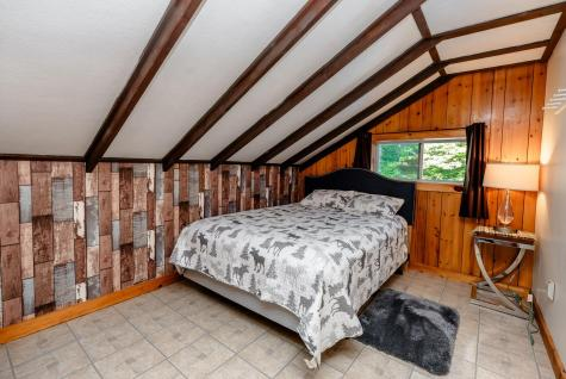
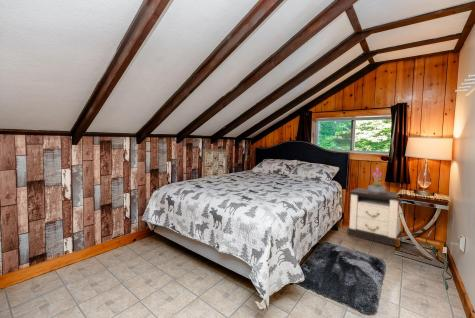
+ potted plant [367,166,387,194]
+ wall art [202,147,228,178]
+ nightstand [346,187,403,248]
